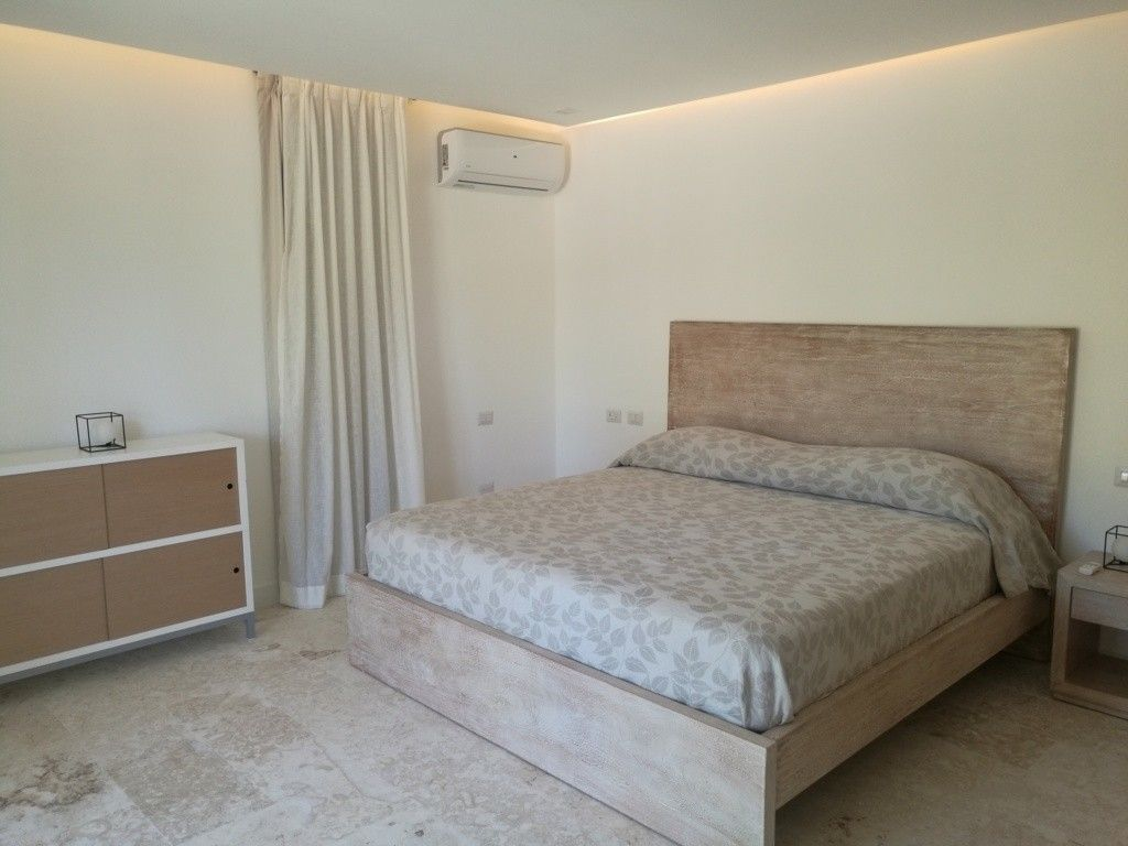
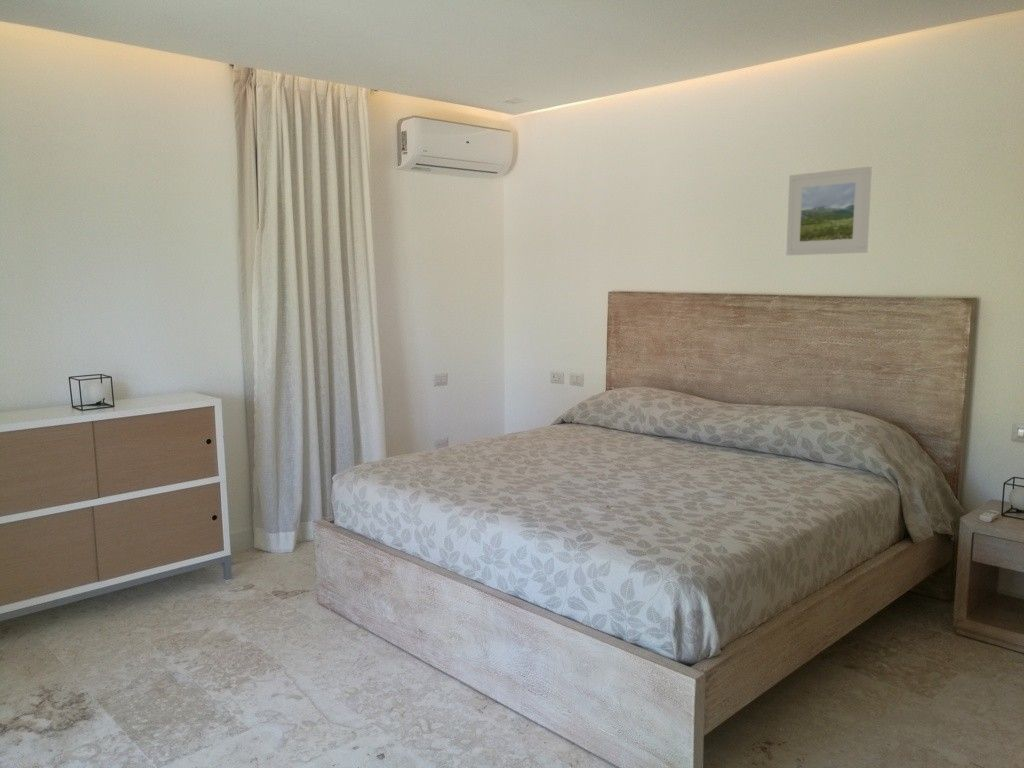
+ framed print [785,165,873,256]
